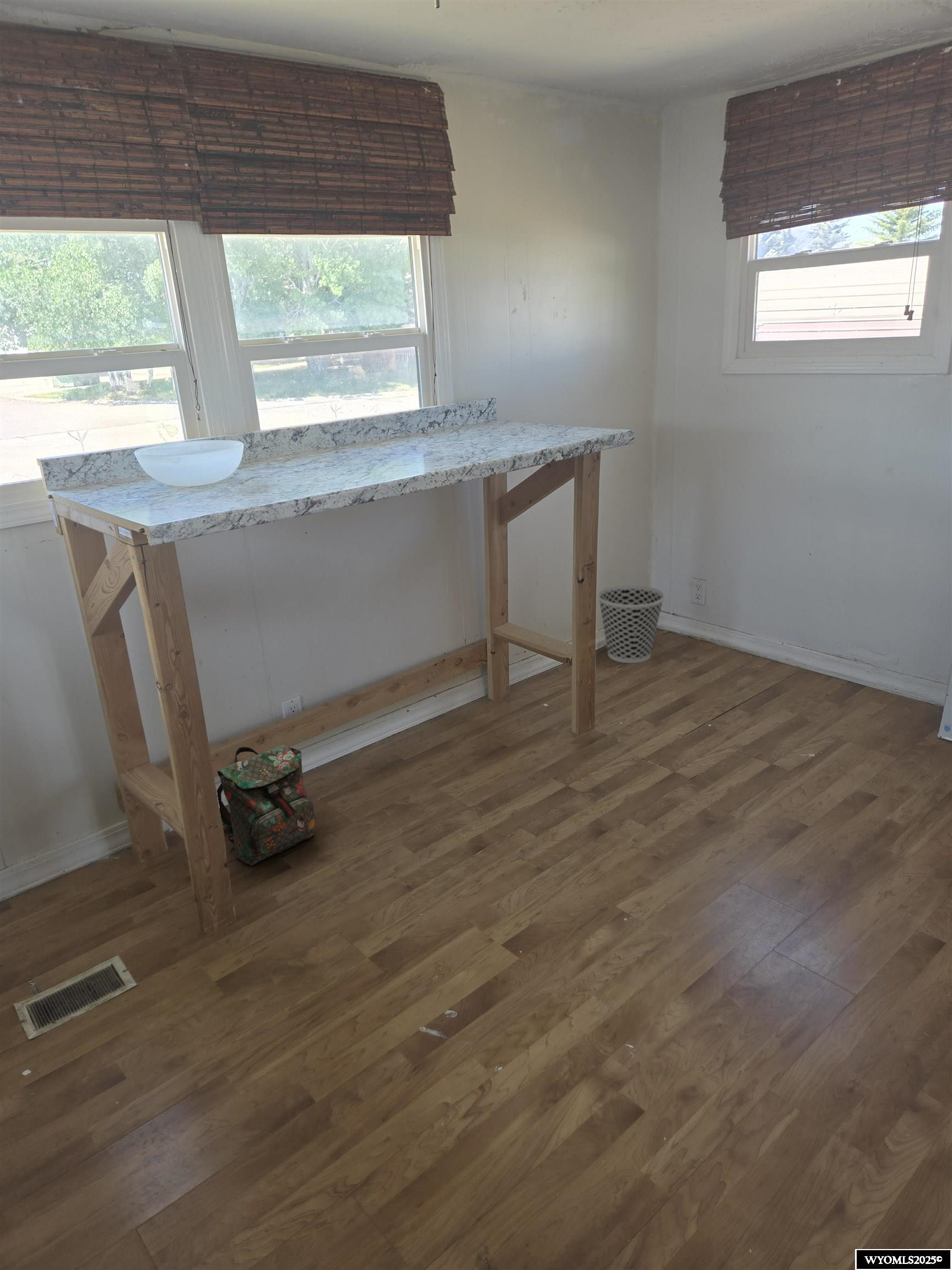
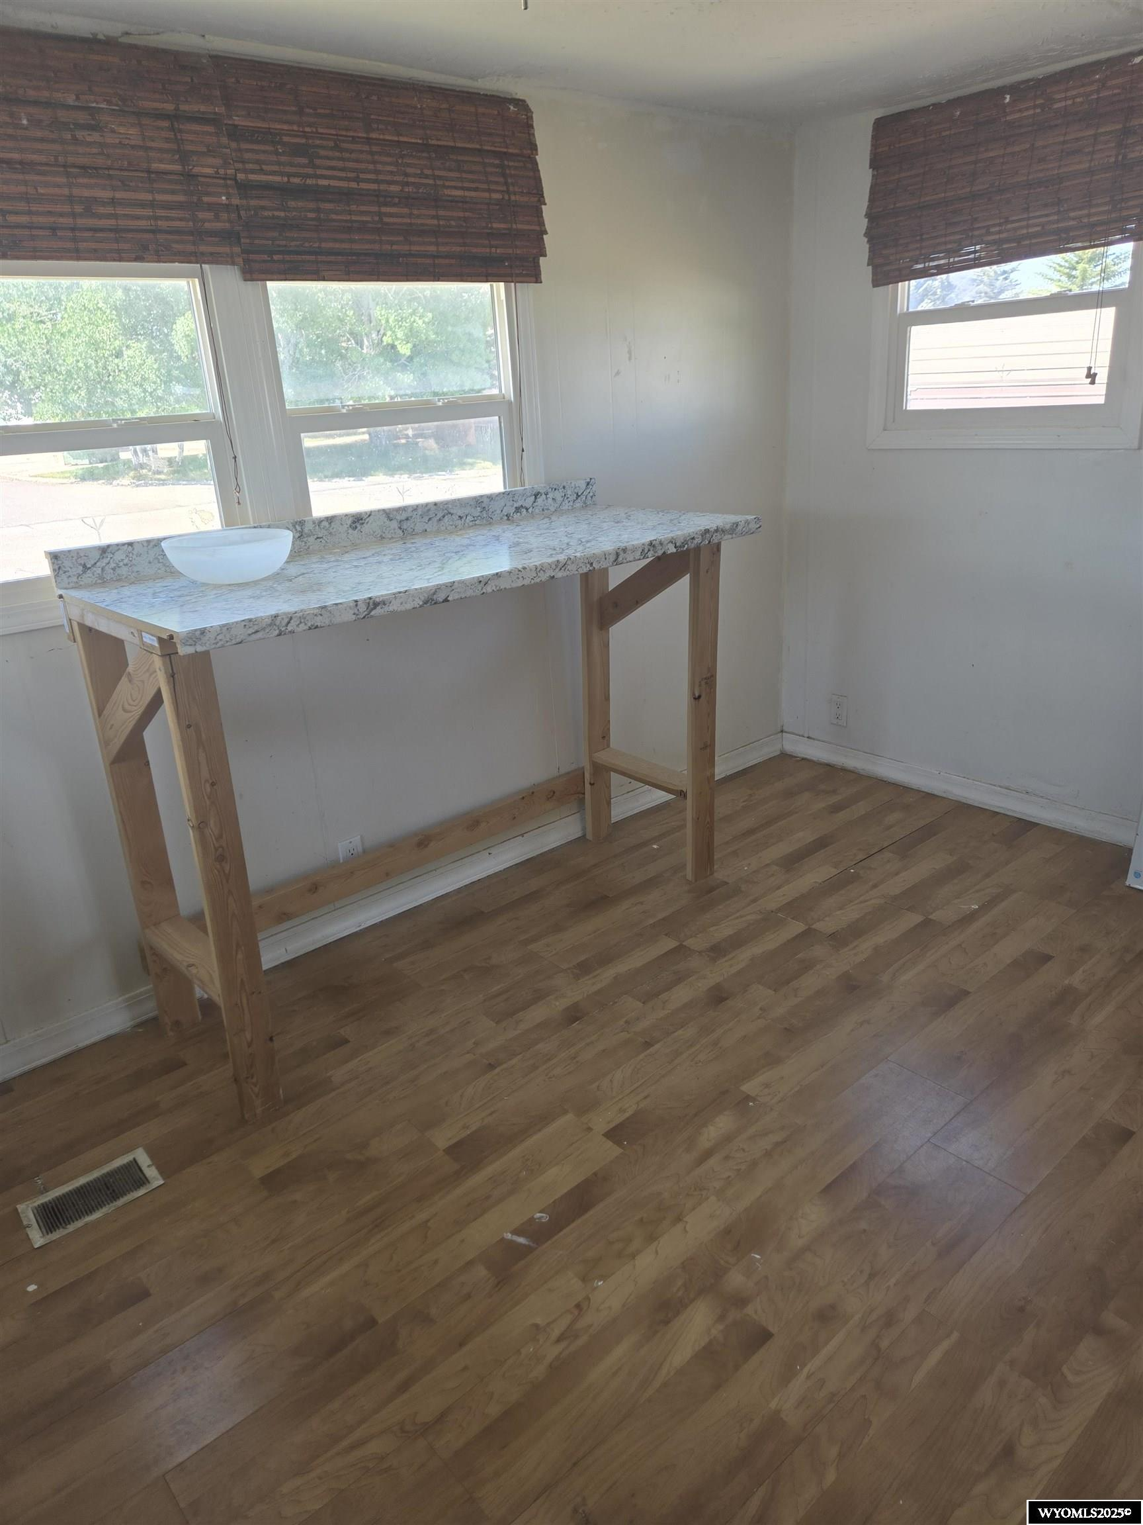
- wastebasket [597,584,666,664]
- backpack [217,744,315,867]
